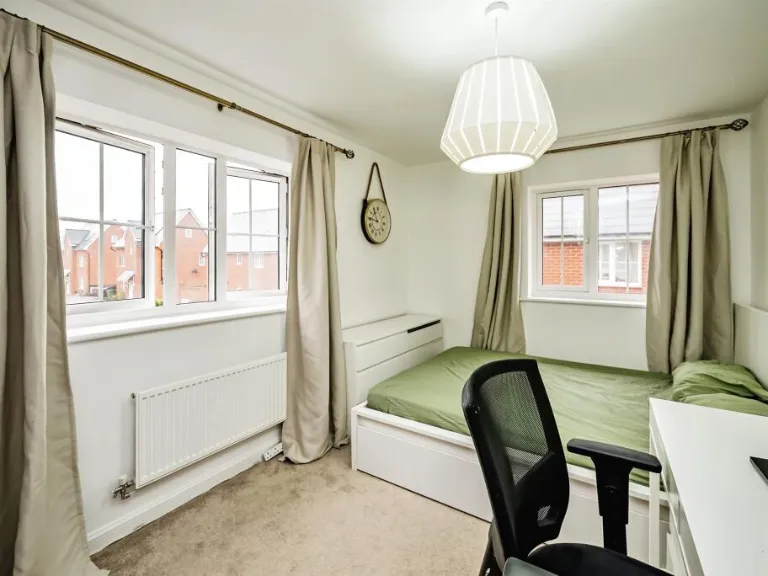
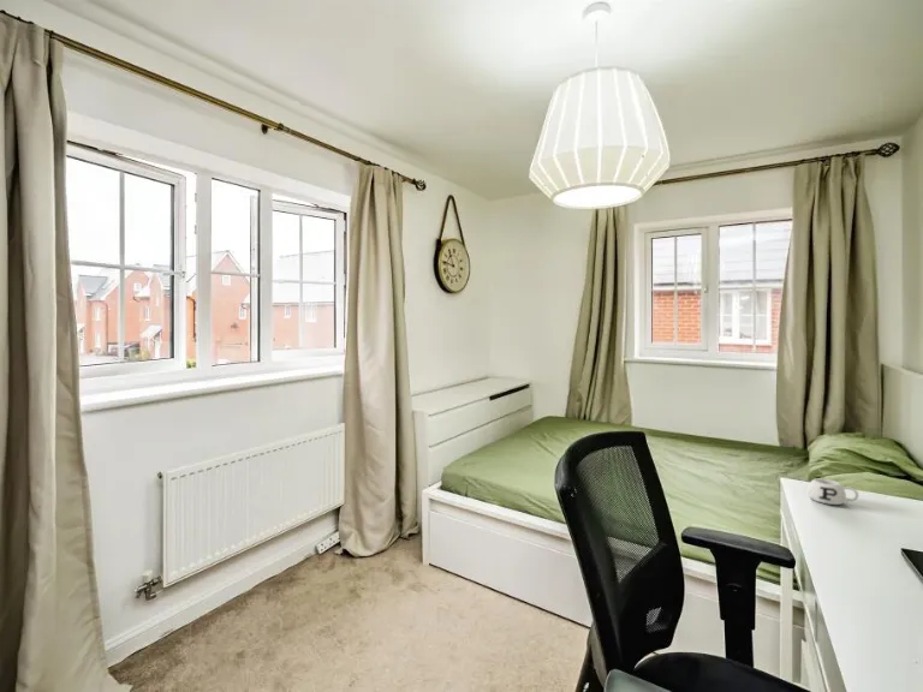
+ mug [806,477,859,506]
